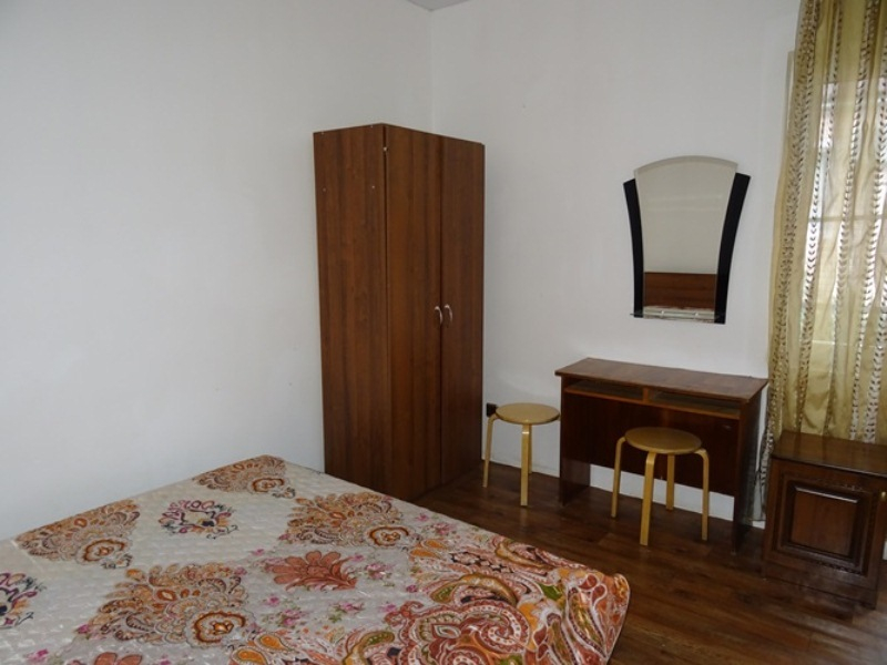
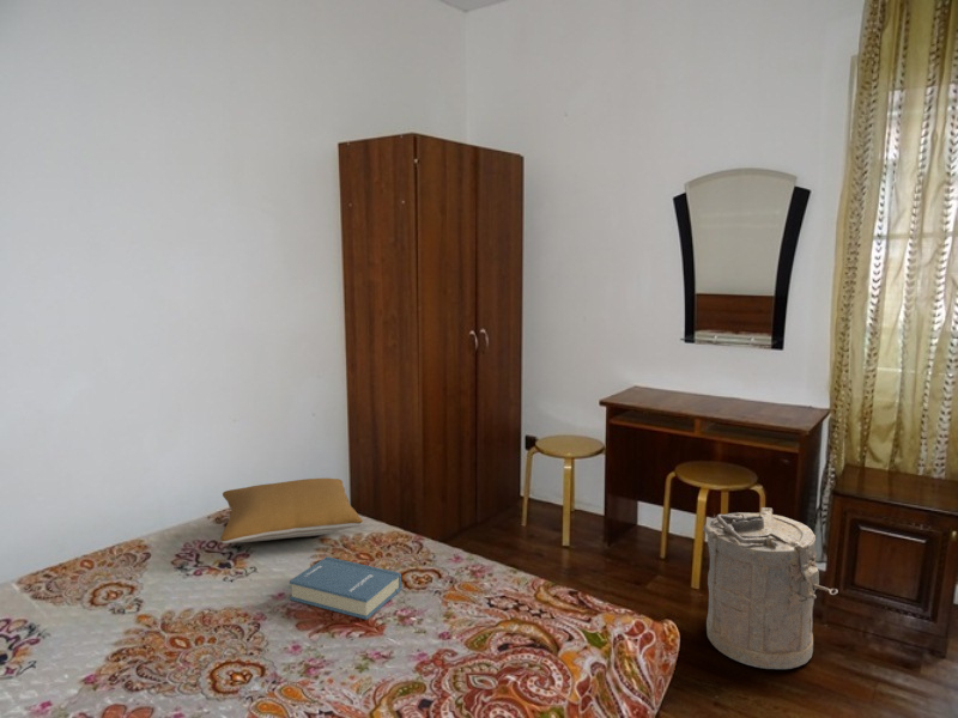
+ pillow [220,477,364,544]
+ laundry hamper [702,506,839,670]
+ hardback book [289,555,402,621]
